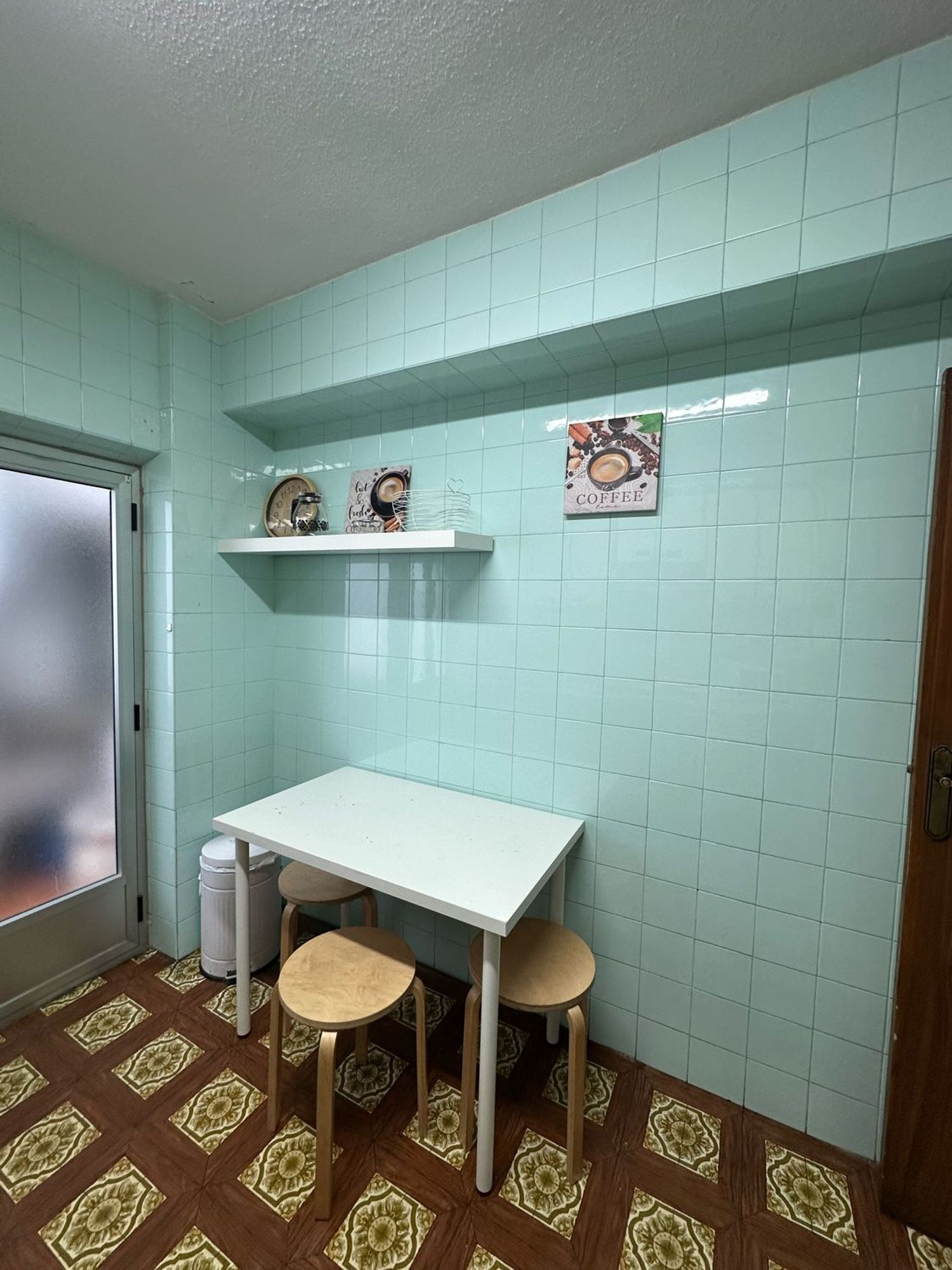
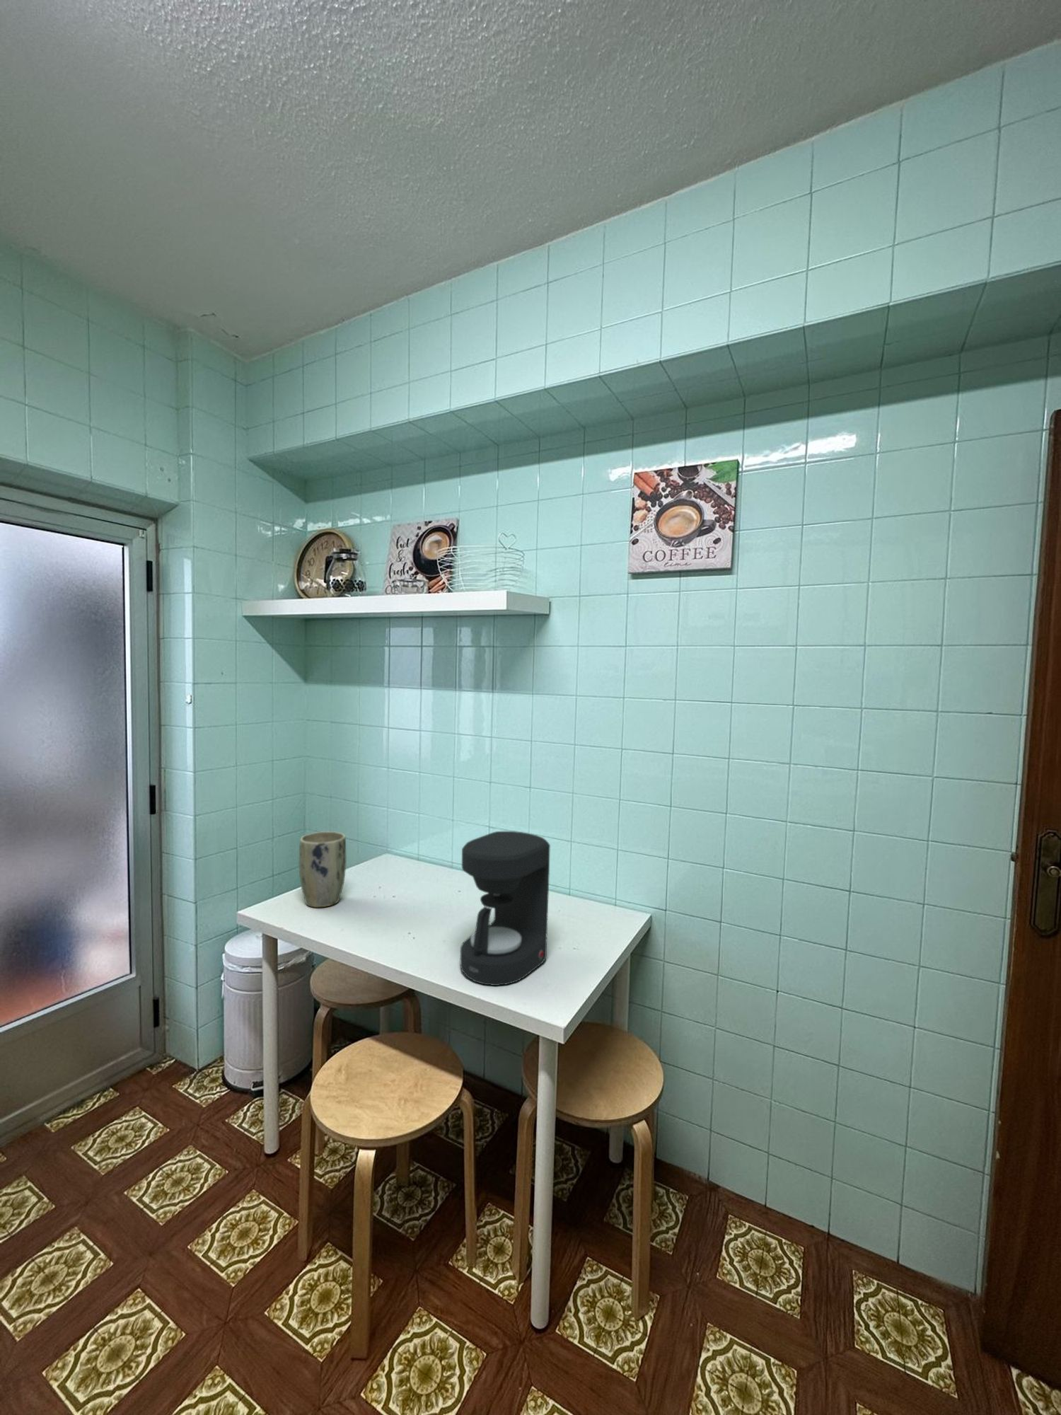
+ plant pot [299,830,348,908]
+ coffee maker [460,830,551,986]
